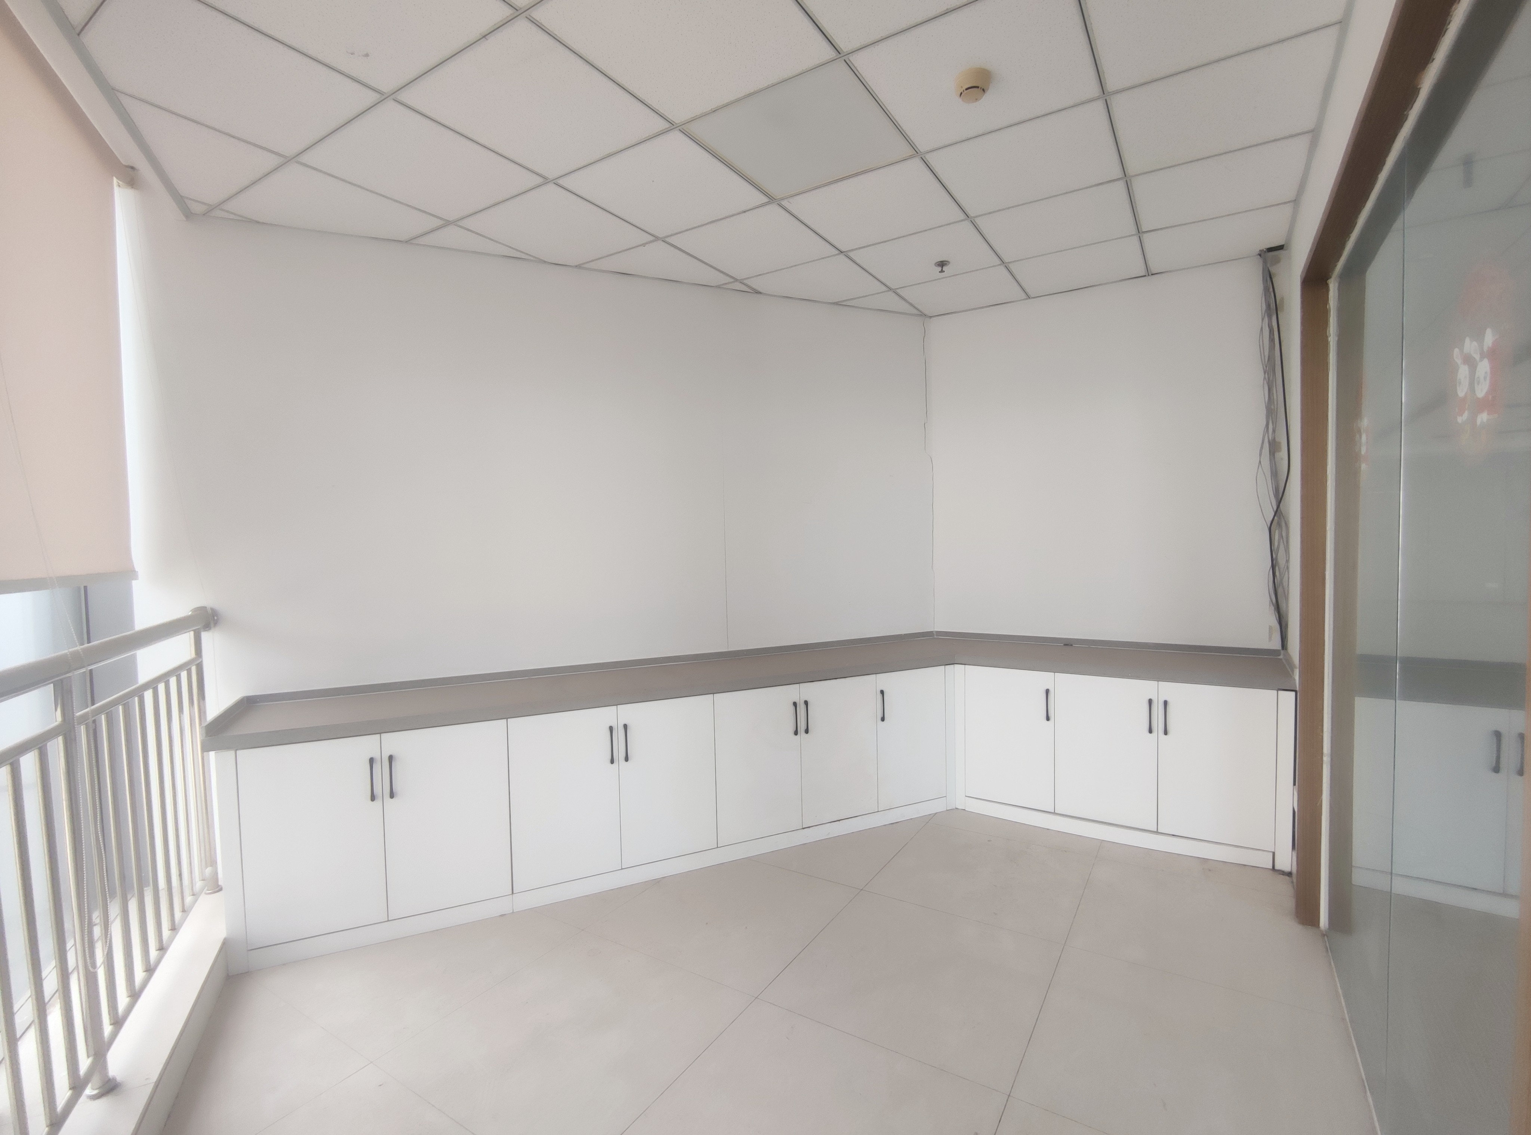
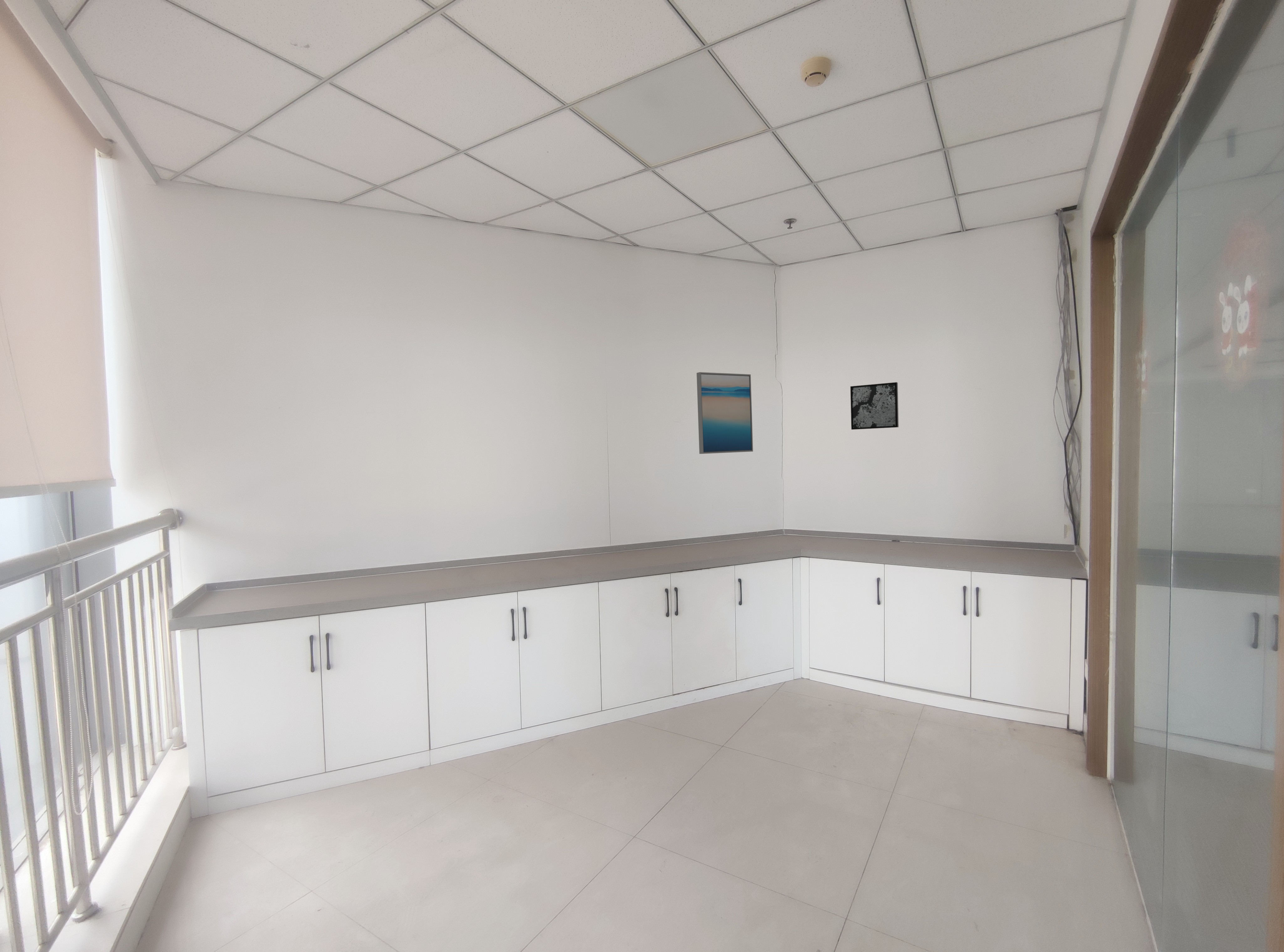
+ wall art [850,382,899,430]
+ wall art [696,372,753,454]
